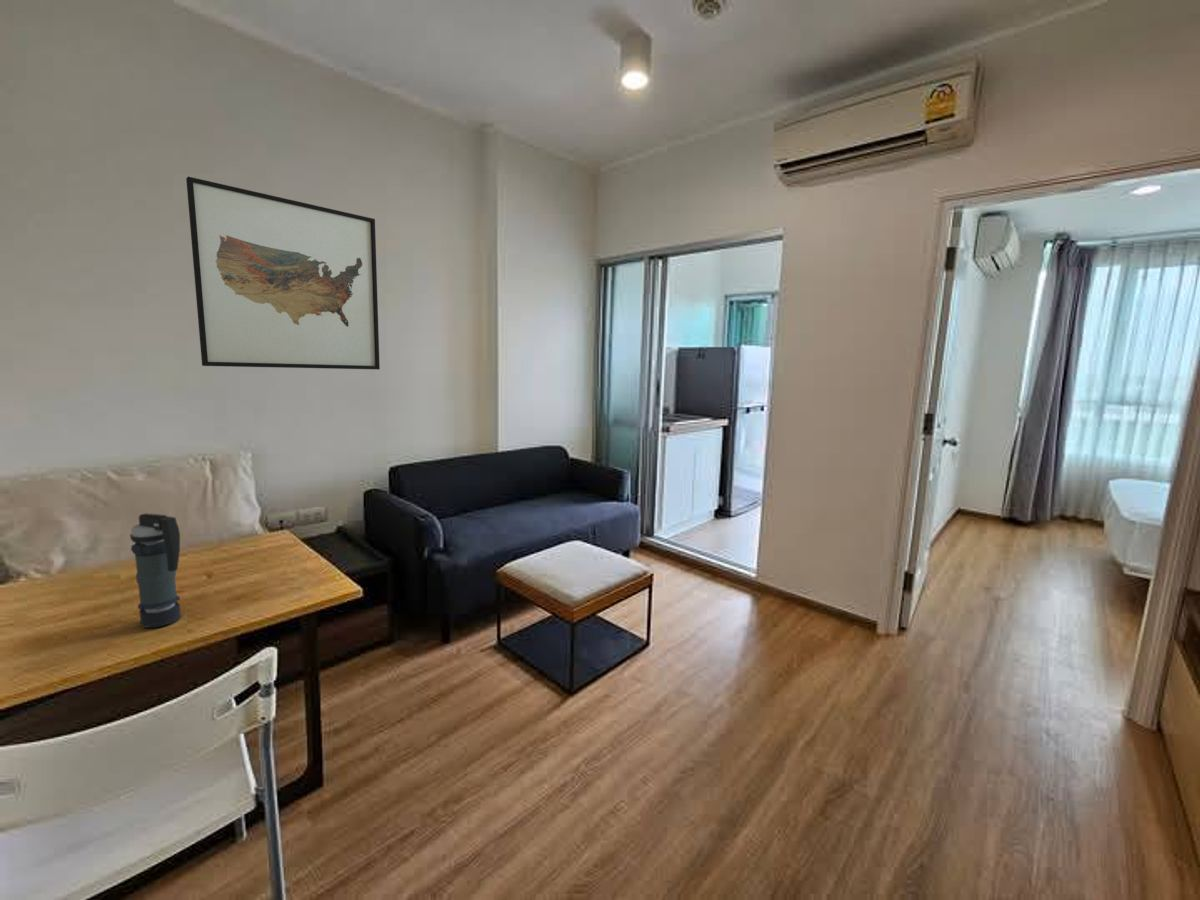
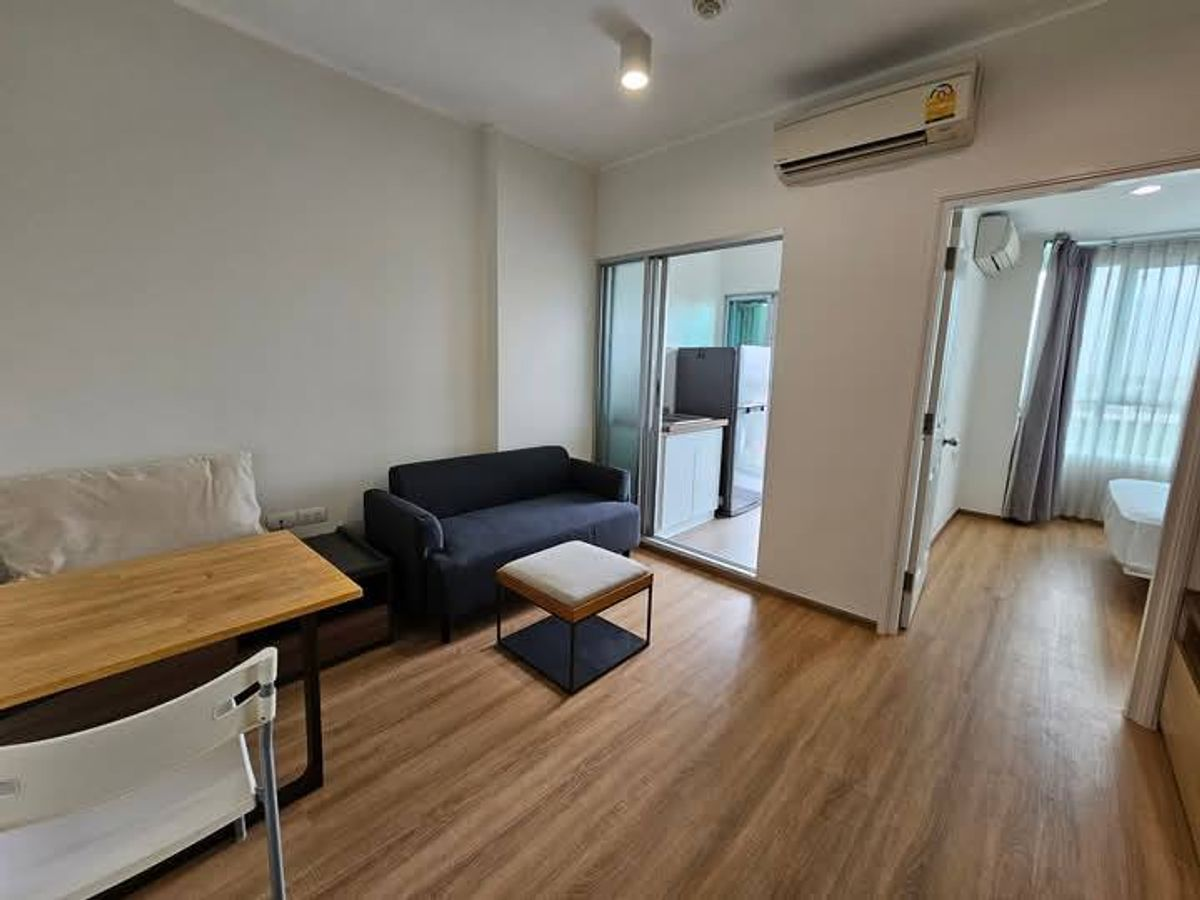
- smoke grenade [129,512,182,629]
- wall art [185,176,381,370]
